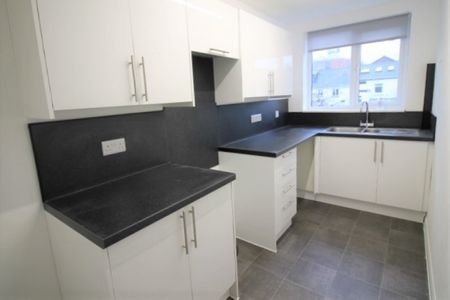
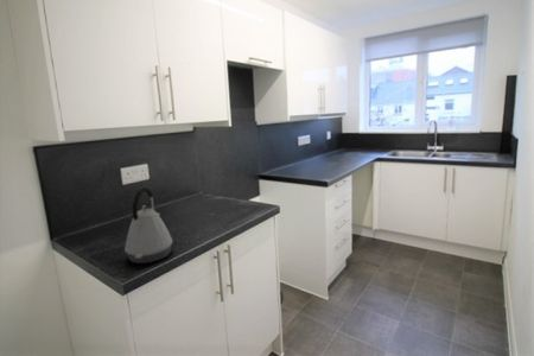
+ kettle [123,186,173,265]
